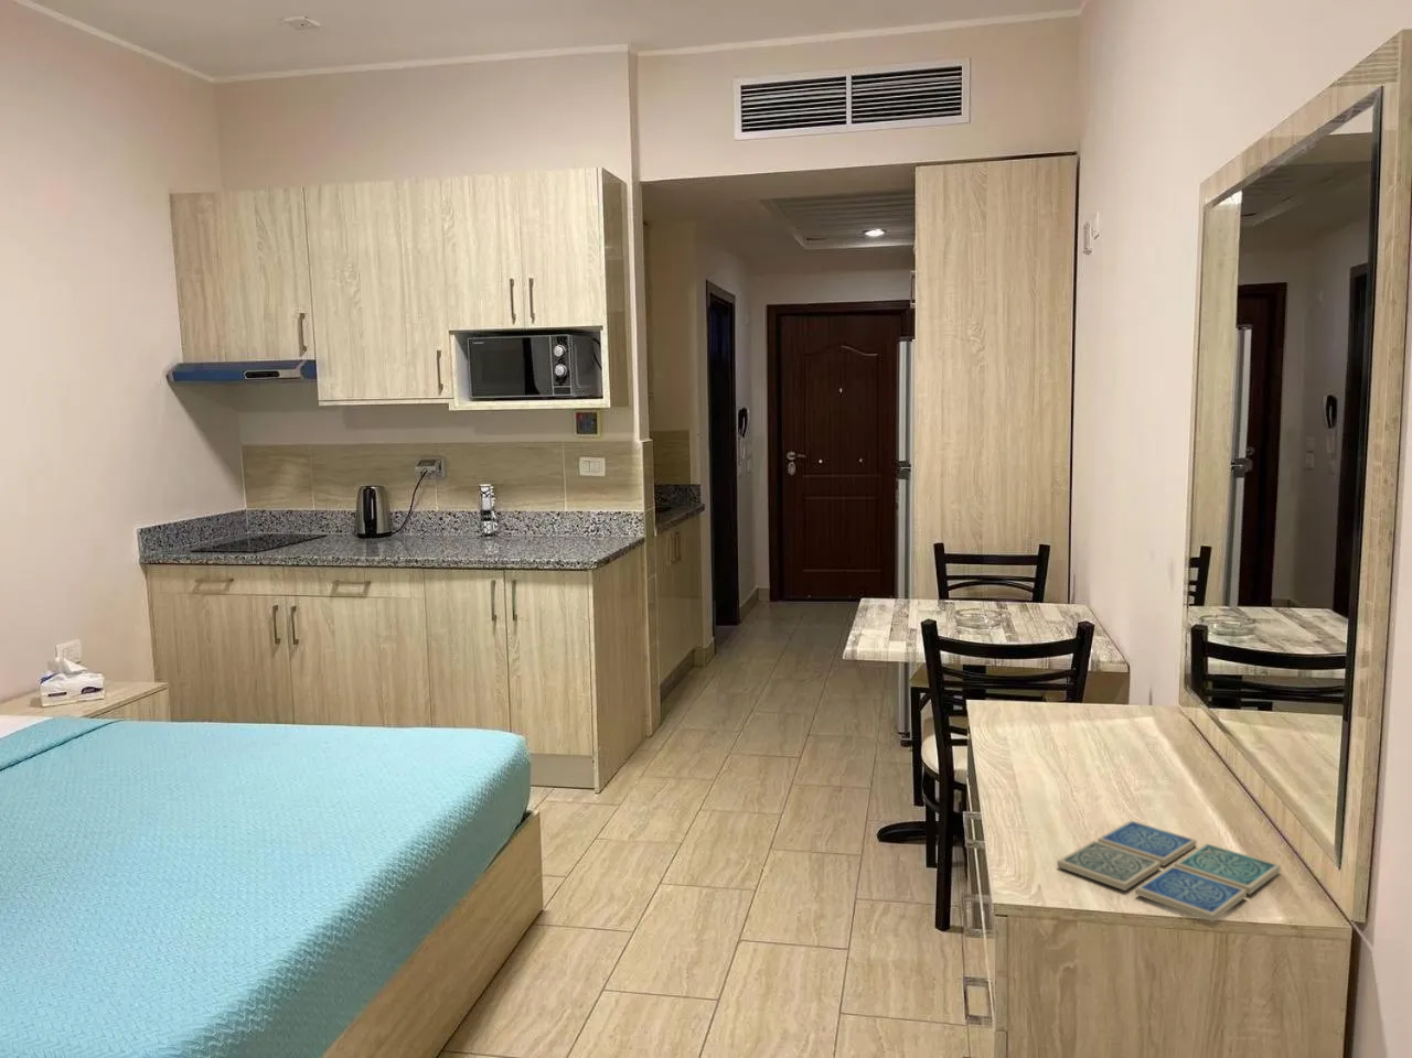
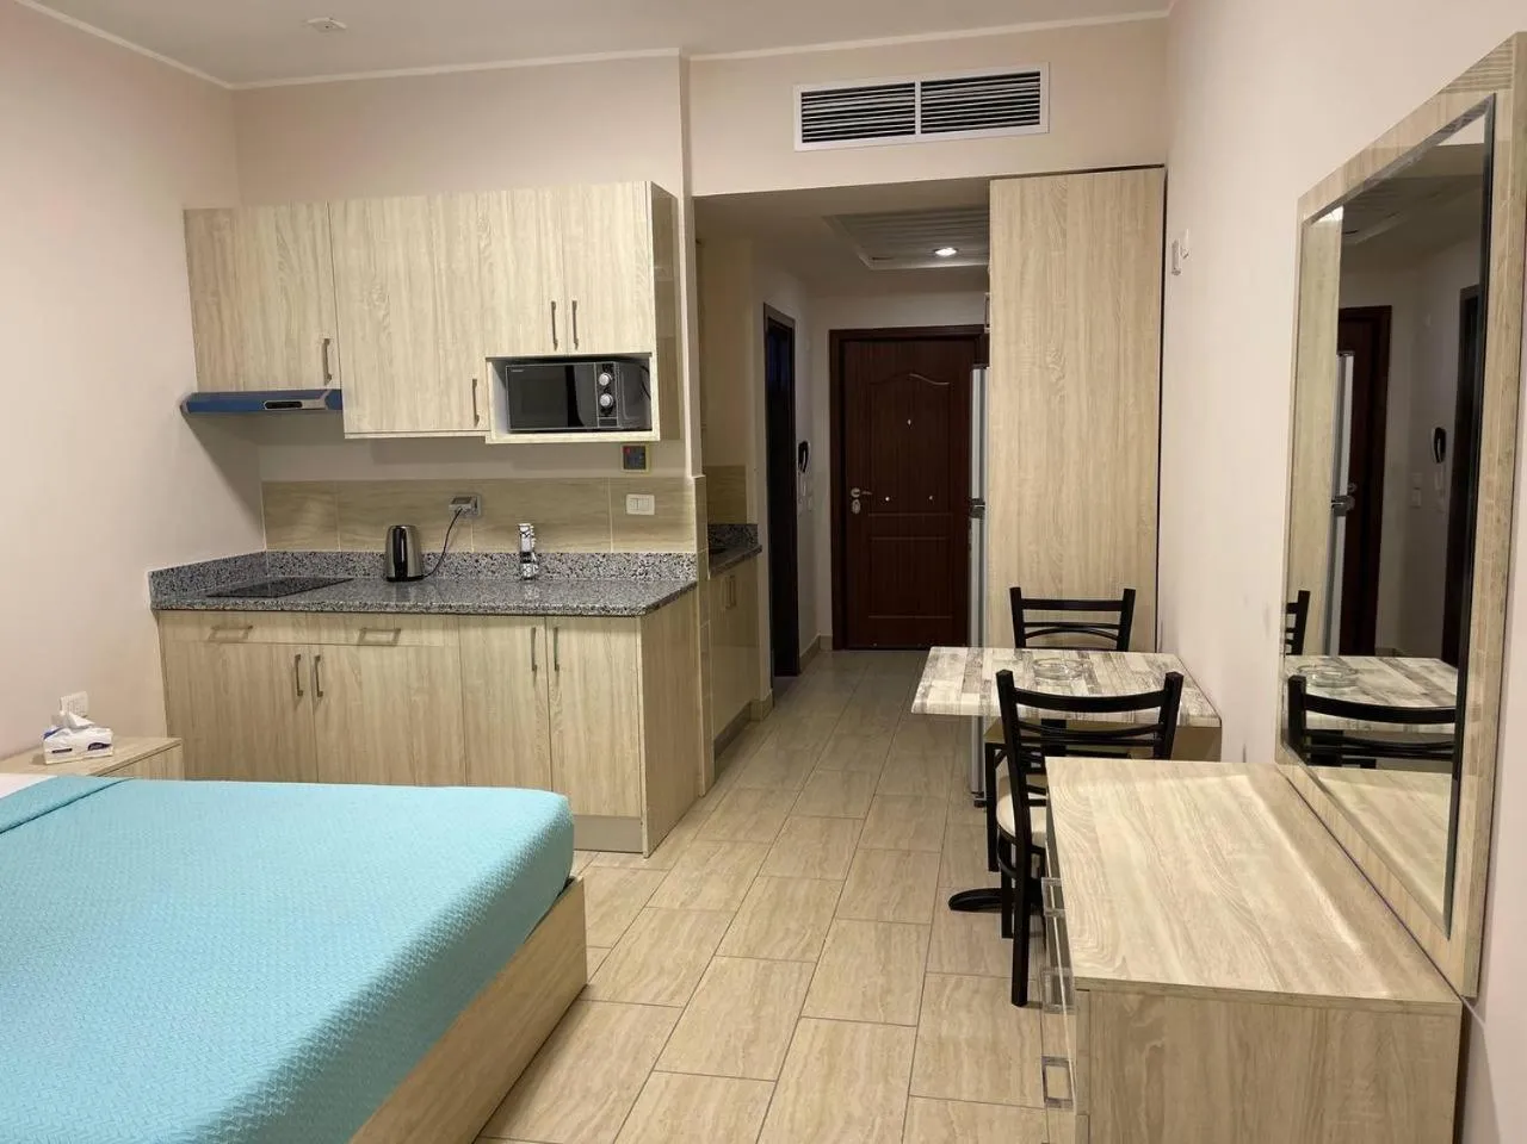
- drink coaster [1056,819,1282,922]
